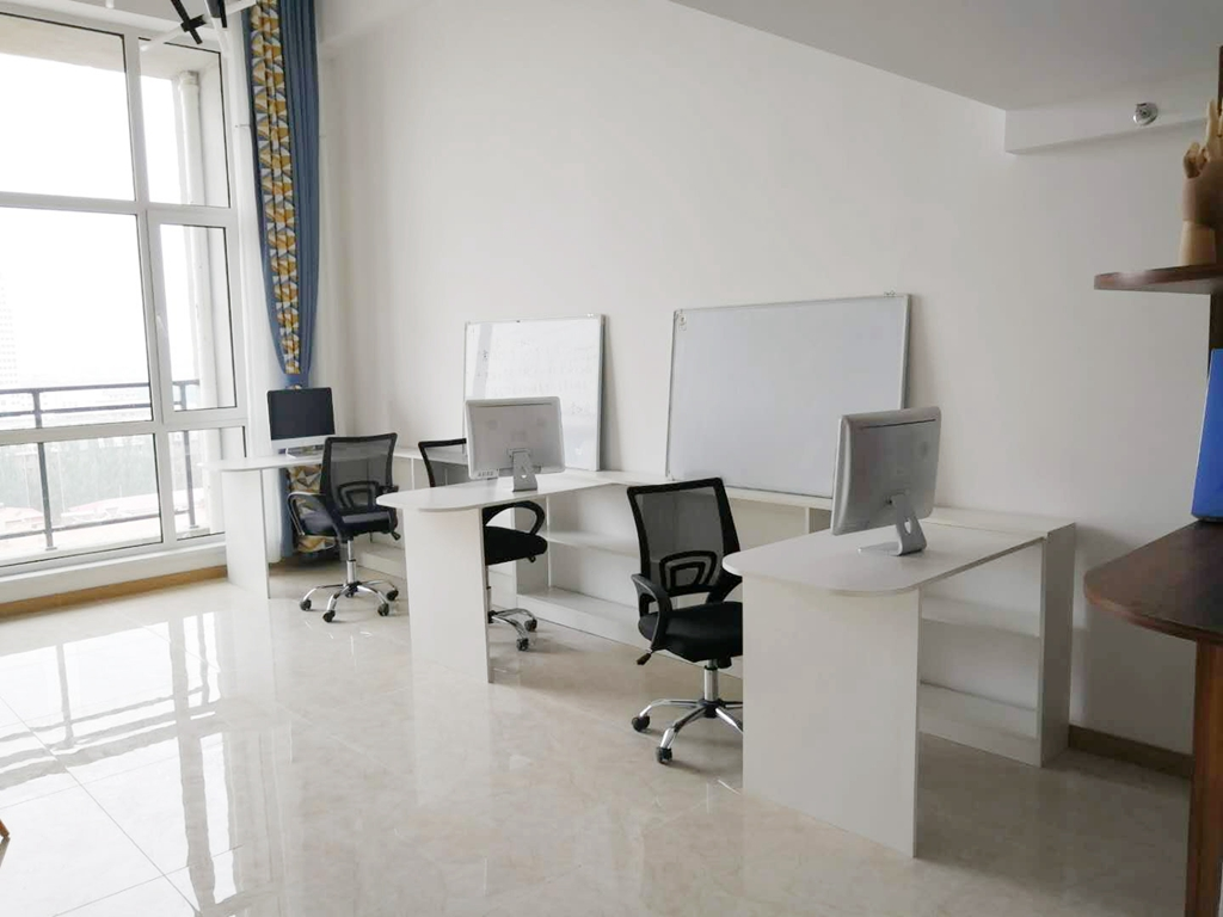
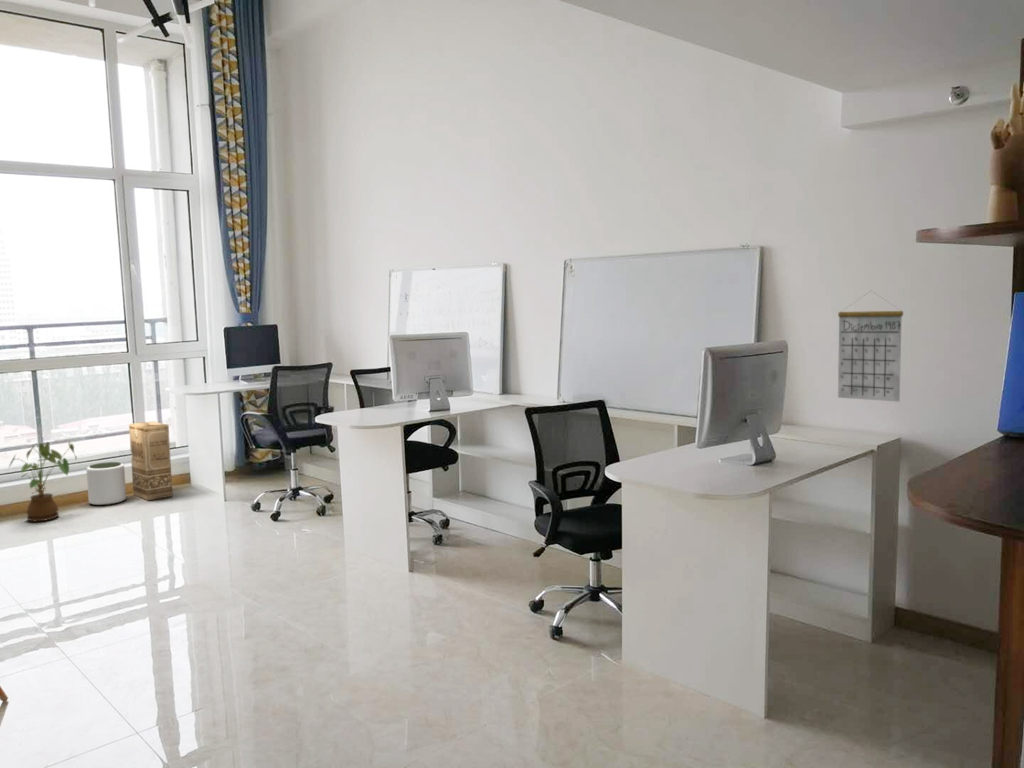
+ calendar [837,290,904,403]
+ plant pot [86,461,127,506]
+ house plant [7,441,78,523]
+ cardboard box [128,421,174,501]
